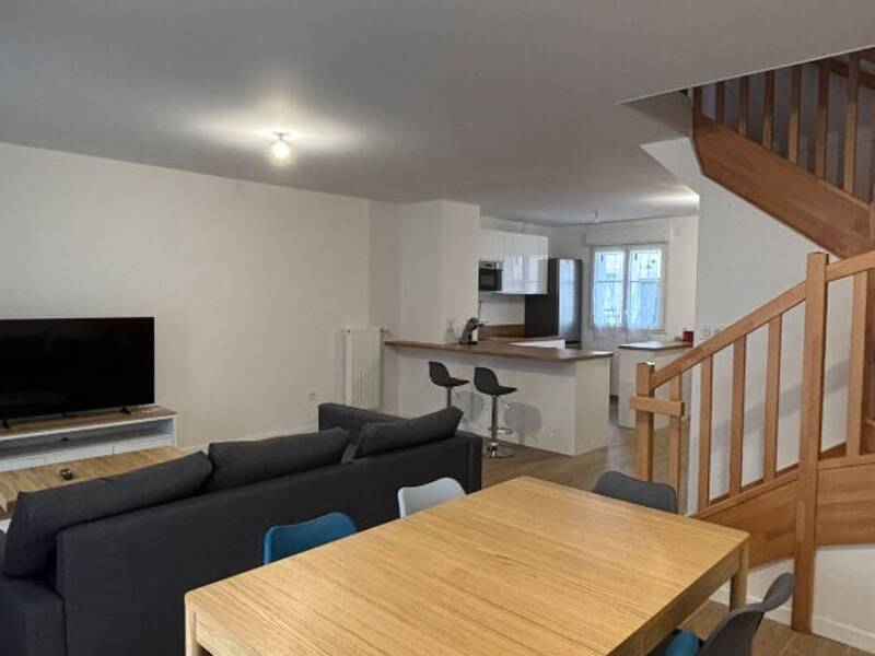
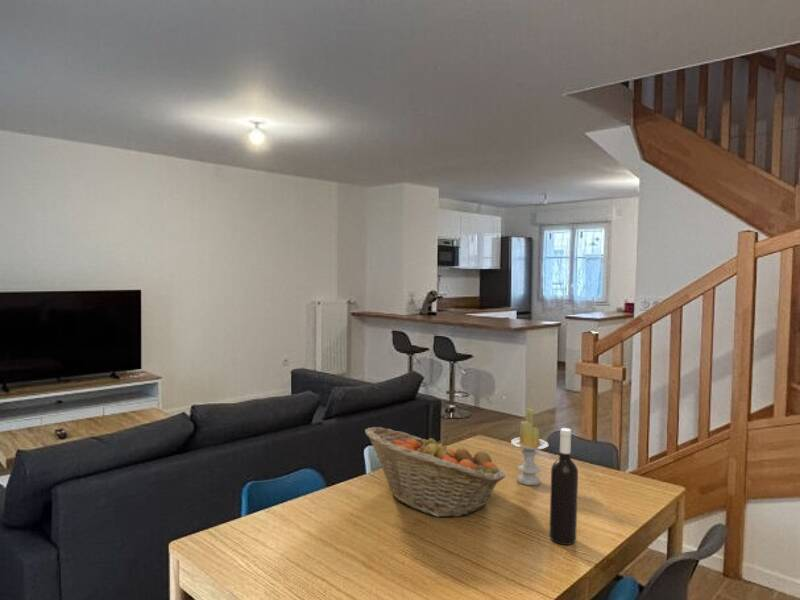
+ candle [510,407,549,486]
+ fruit basket [364,426,507,518]
+ wine bottle [548,427,579,546]
